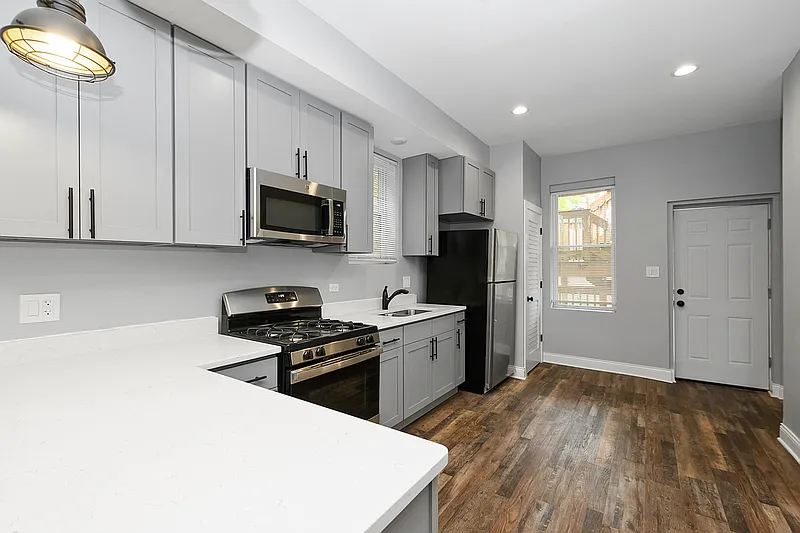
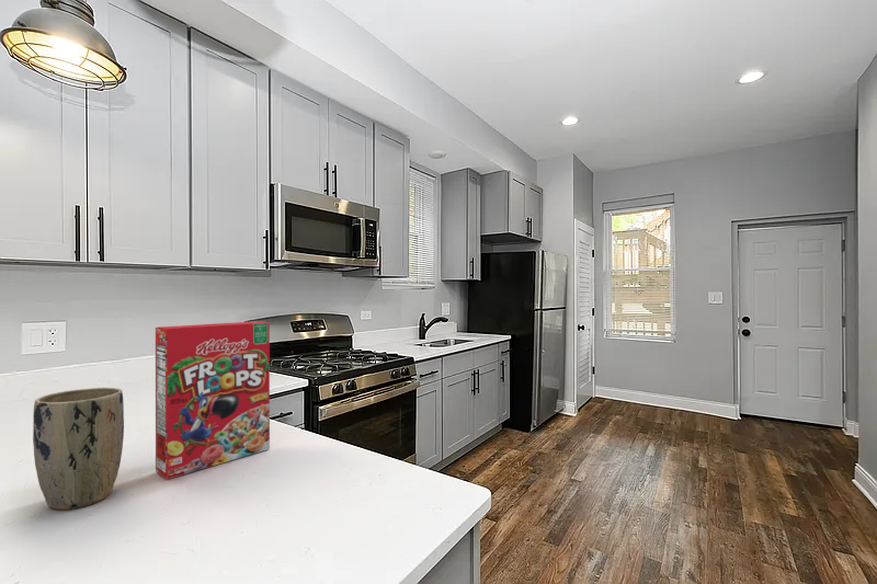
+ cereal box [155,320,271,481]
+ plant pot [32,387,125,511]
